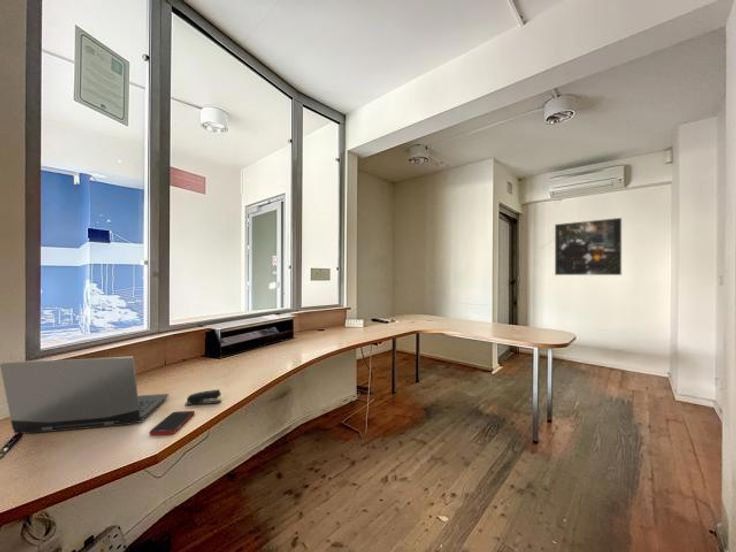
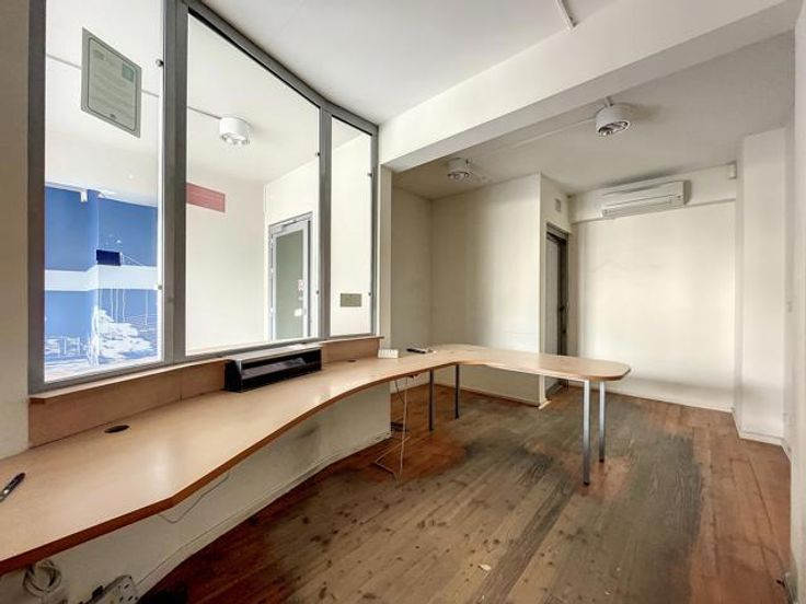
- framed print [554,217,623,276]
- stapler [184,388,222,406]
- cell phone [148,410,196,436]
- laptop computer [0,356,170,435]
